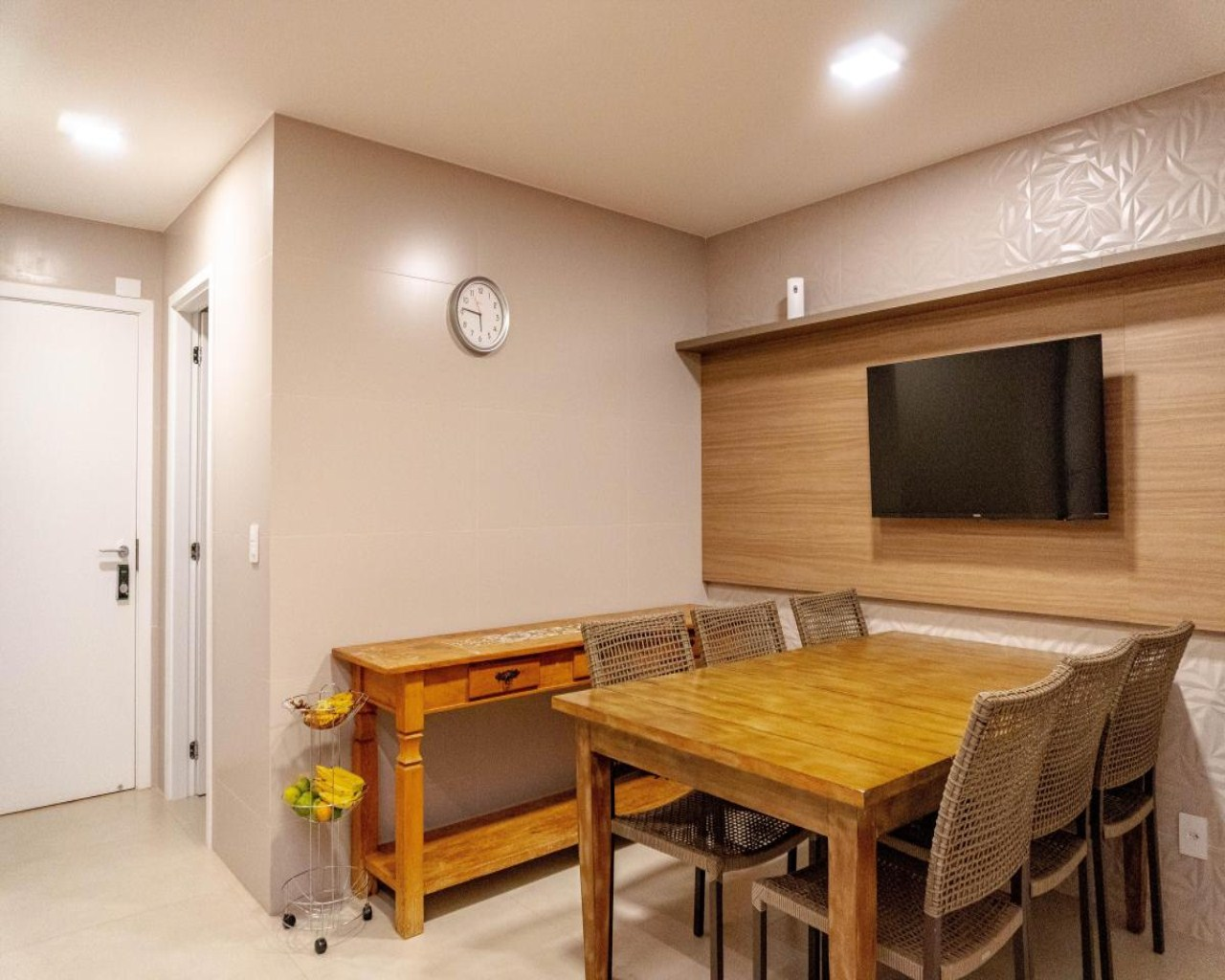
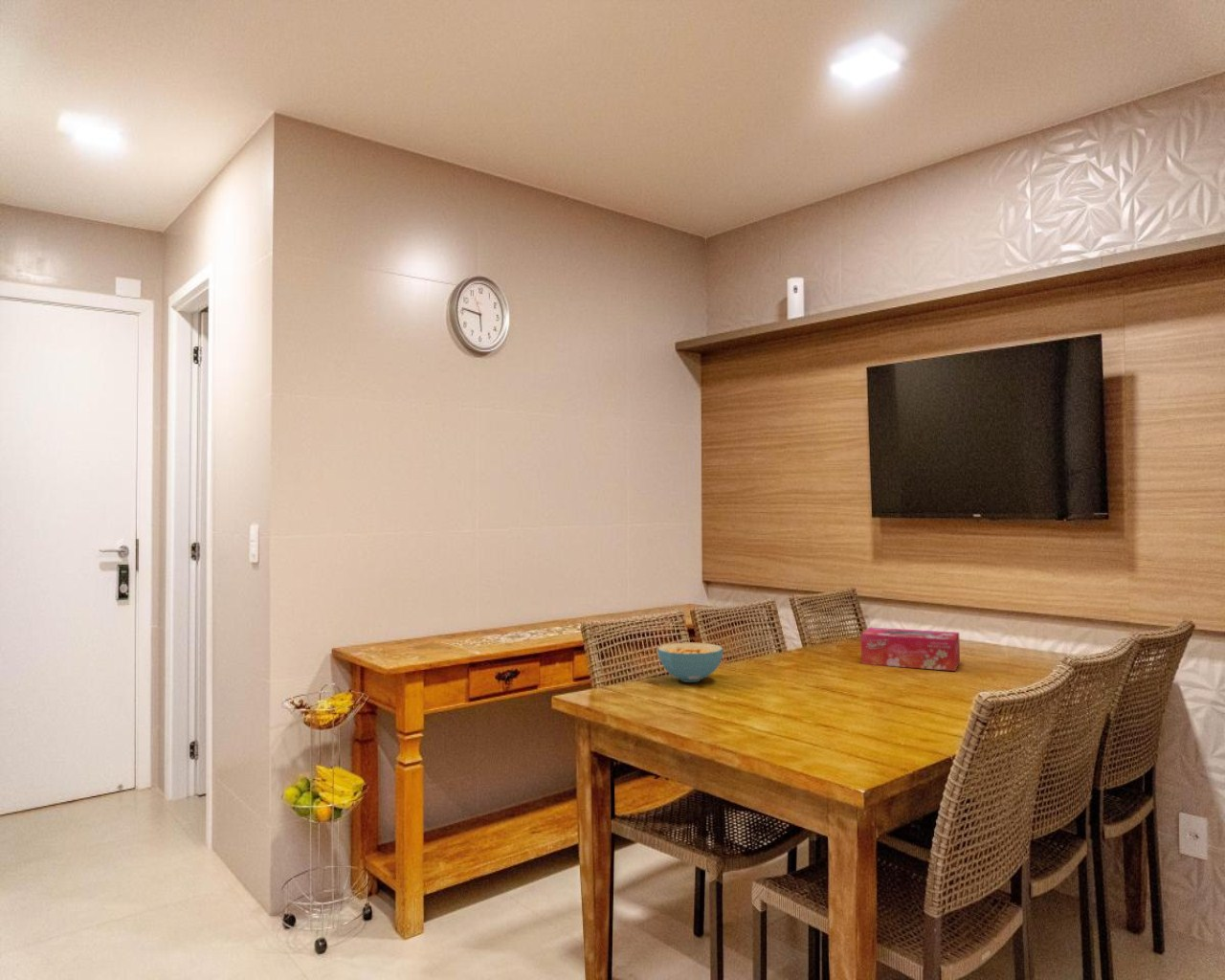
+ tissue box [859,627,961,672]
+ cereal bowl [657,641,724,683]
